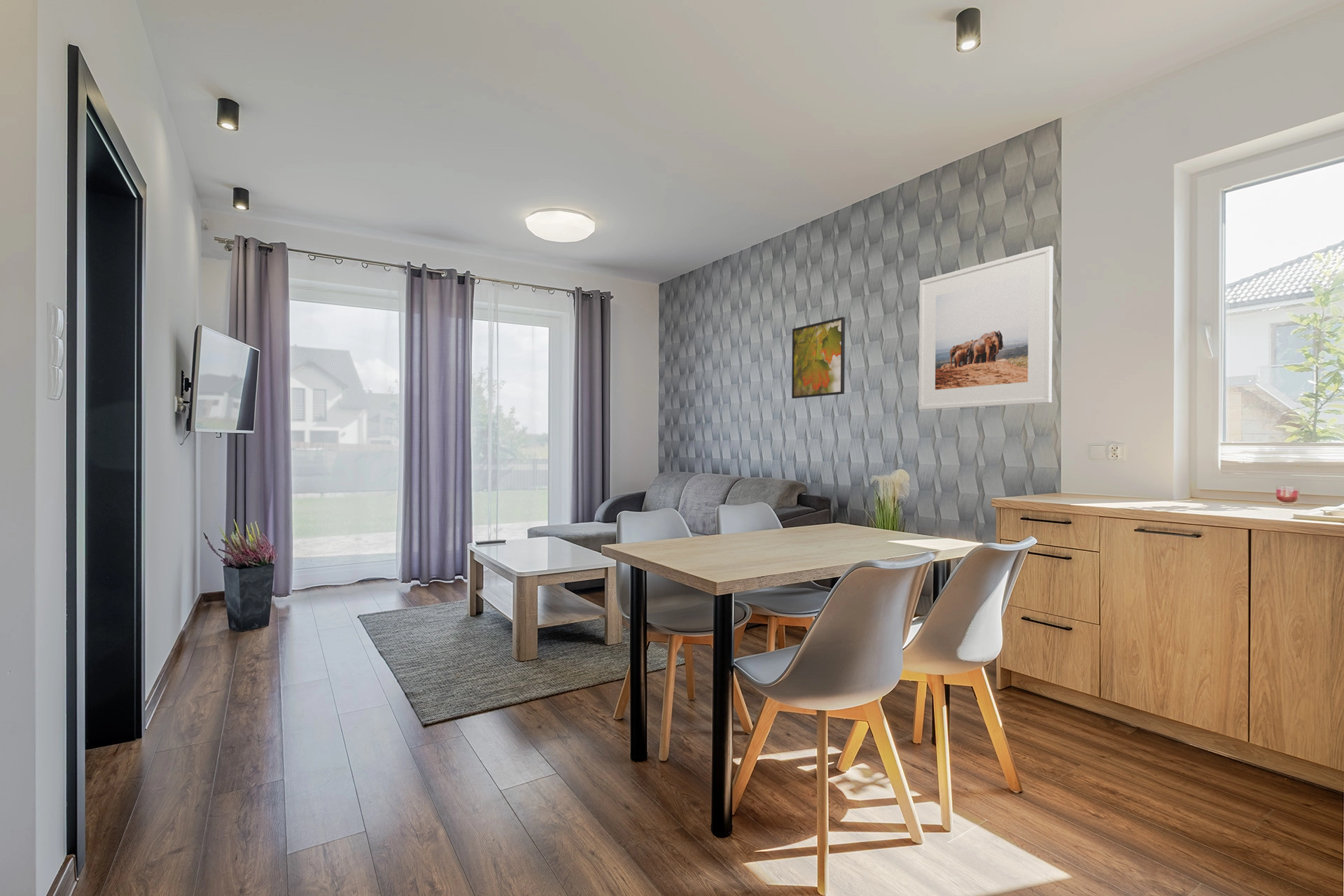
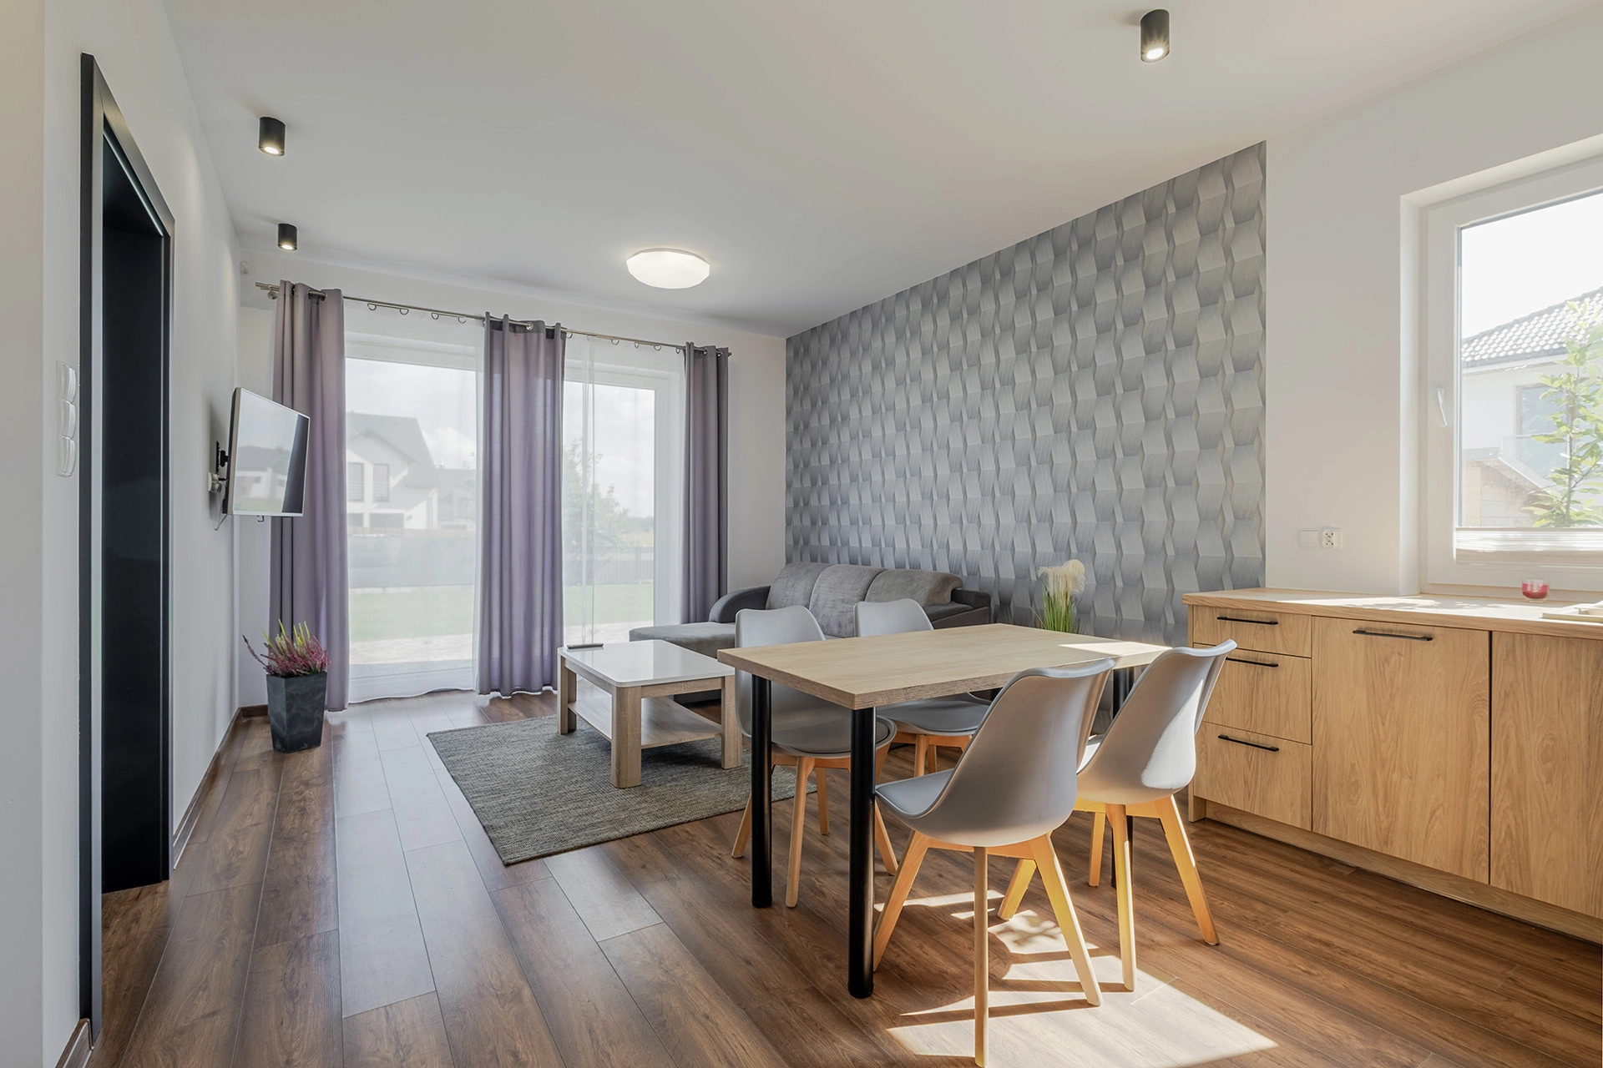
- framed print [918,245,1054,411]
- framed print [791,316,846,399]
